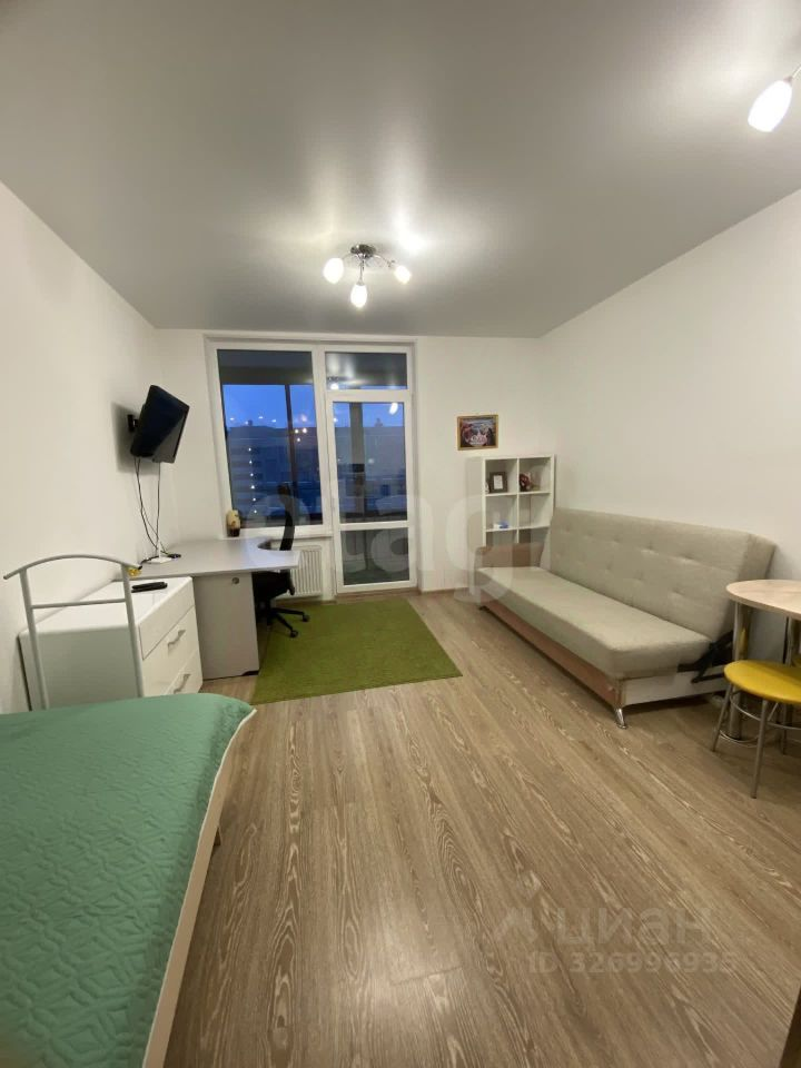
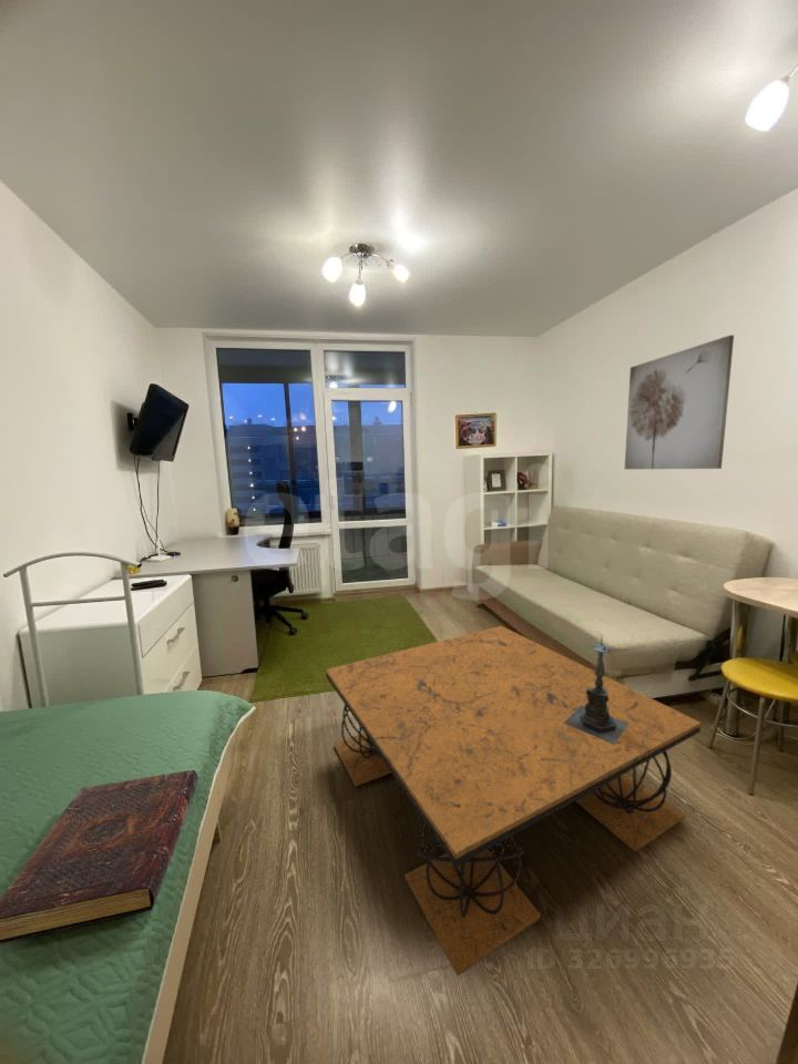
+ coffee table [325,625,703,978]
+ wall art [624,334,735,470]
+ candle holder [564,633,630,745]
+ book [0,769,200,945]
